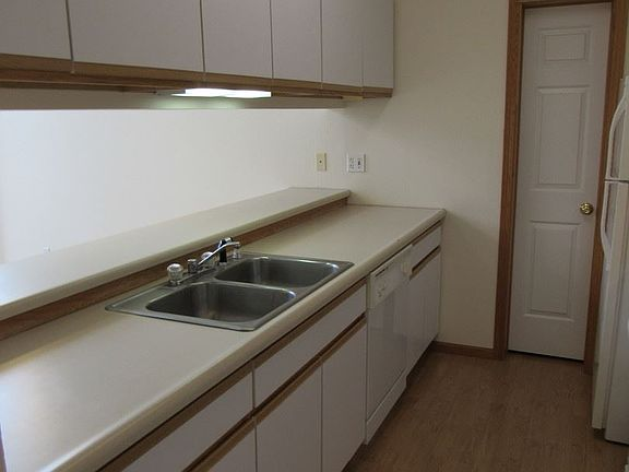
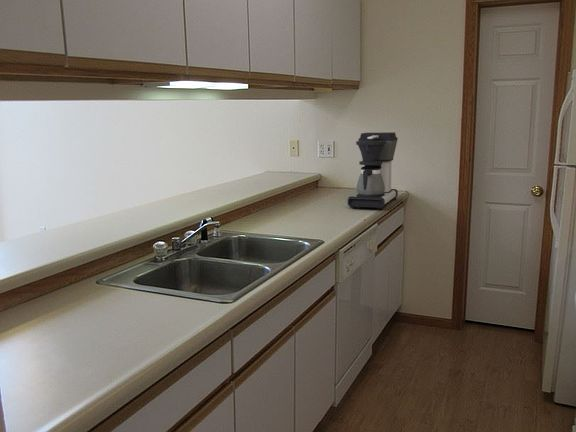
+ coffee maker [347,131,399,210]
